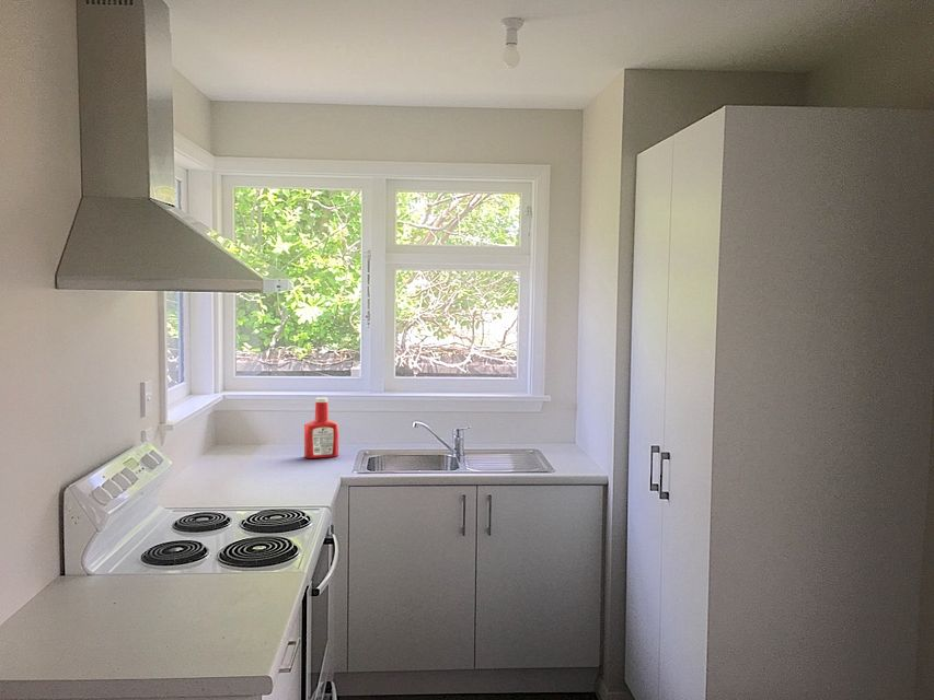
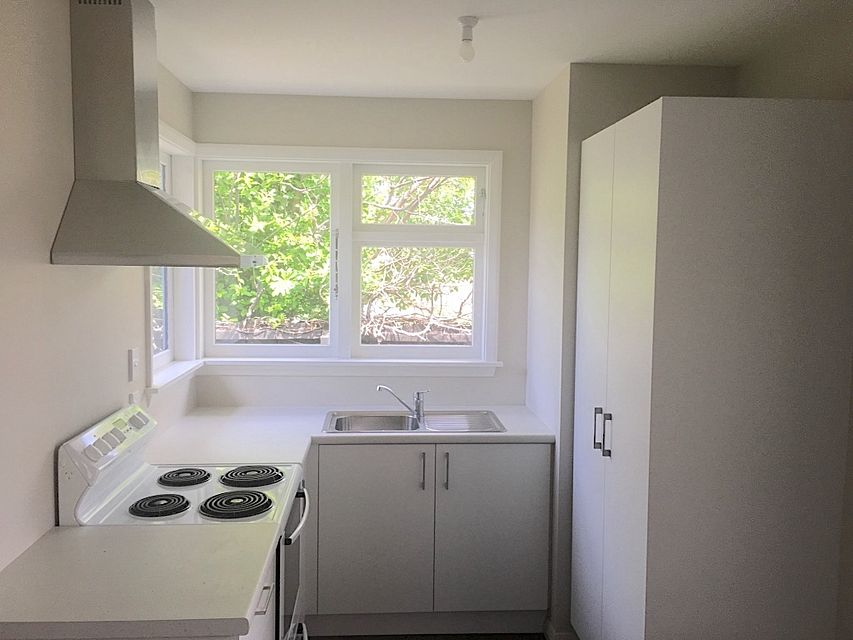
- soap bottle [303,396,339,459]
